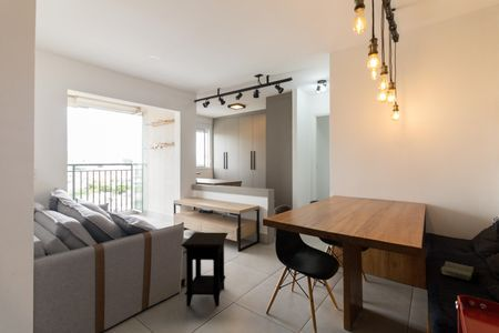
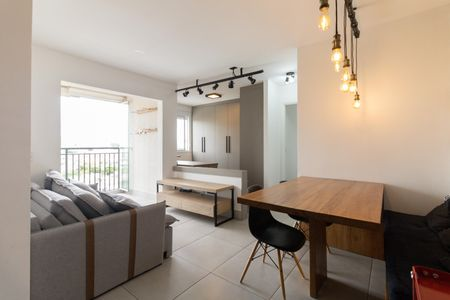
- side table [180,231,228,307]
- book [438,261,478,283]
